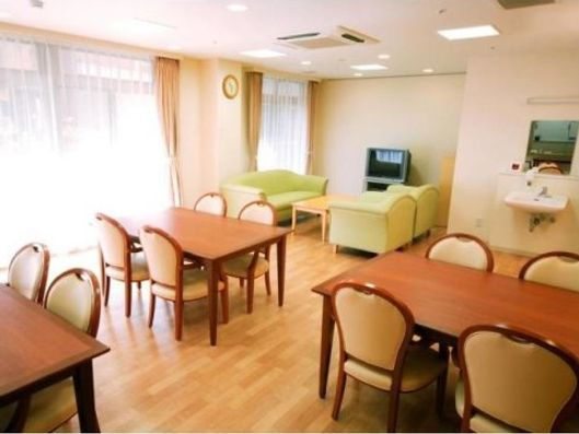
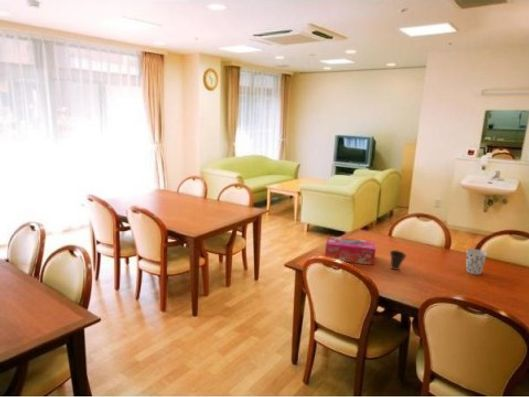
+ tissue box [324,235,377,266]
+ cup [389,249,407,271]
+ cup [465,248,488,275]
